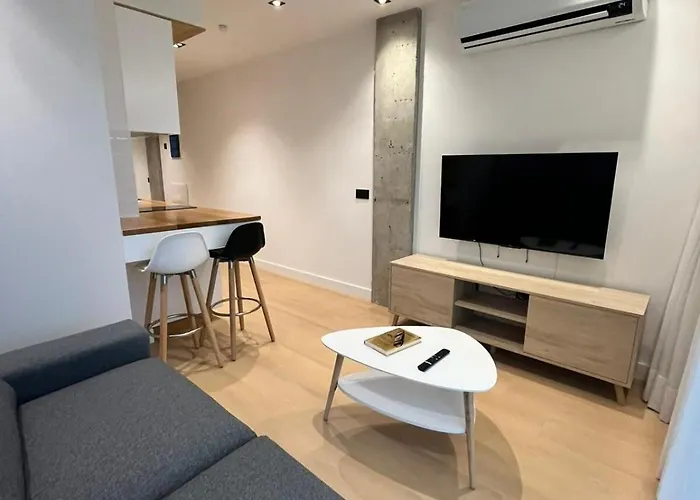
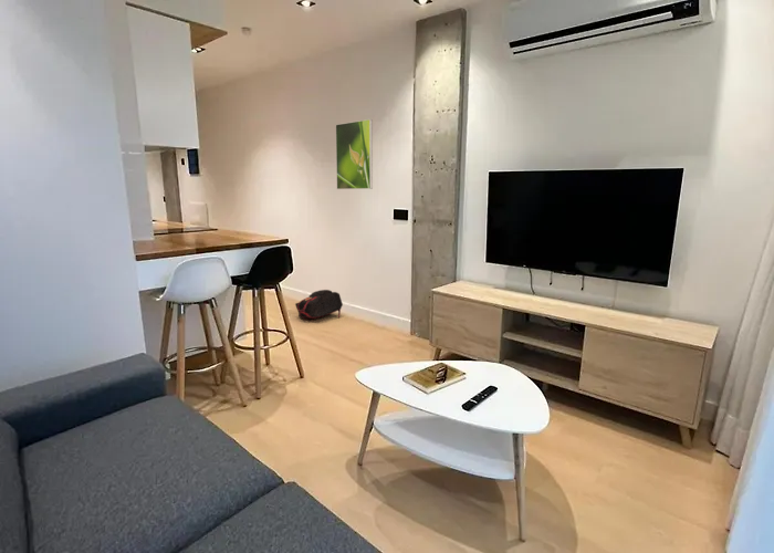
+ backpack [294,289,344,320]
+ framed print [335,118,374,190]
